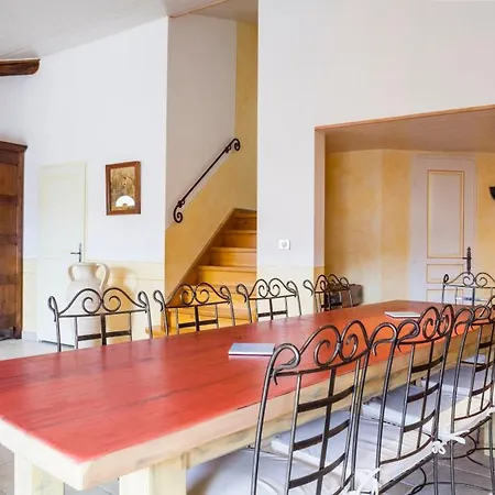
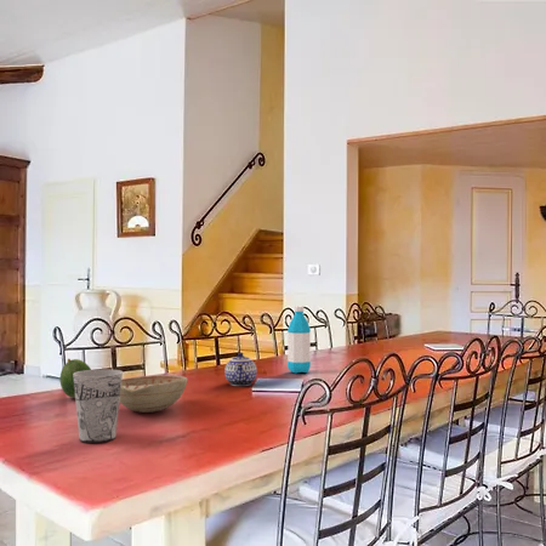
+ teapot [223,351,258,387]
+ decorative bowl [119,374,188,414]
+ water bottle [286,305,312,374]
+ cup [73,369,124,444]
+ fruit [58,358,92,399]
